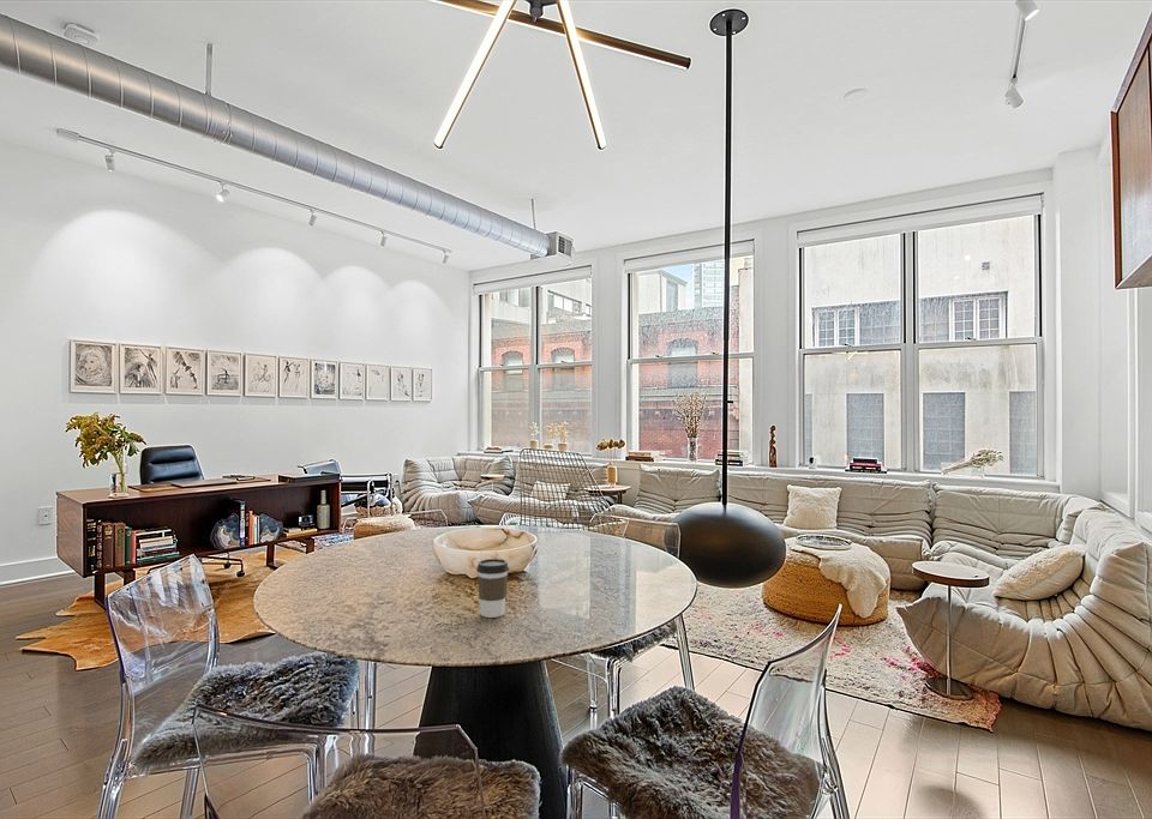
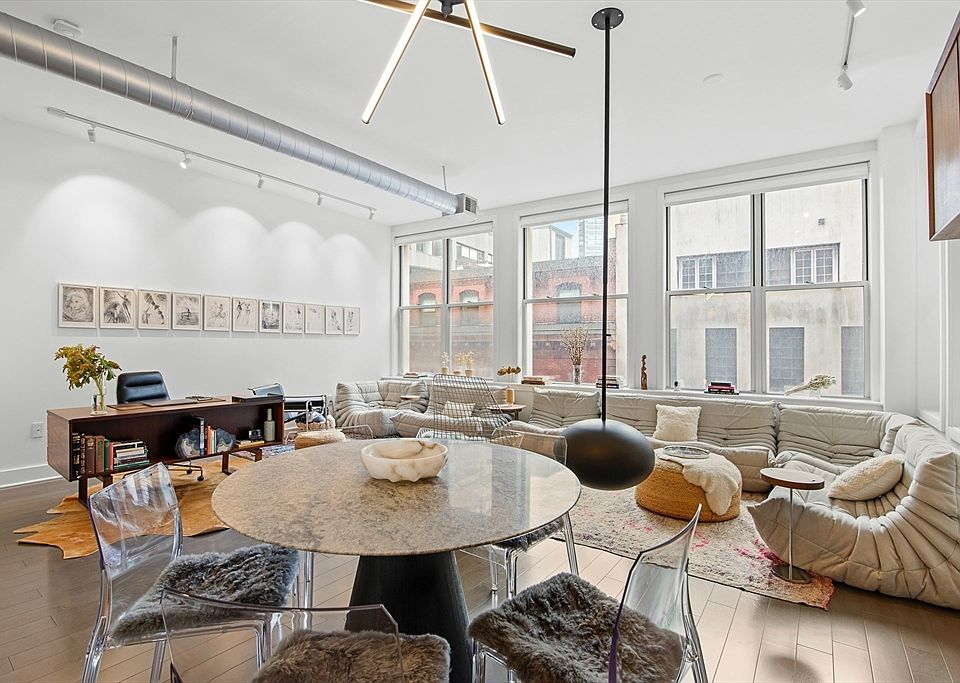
- coffee cup [475,558,510,619]
